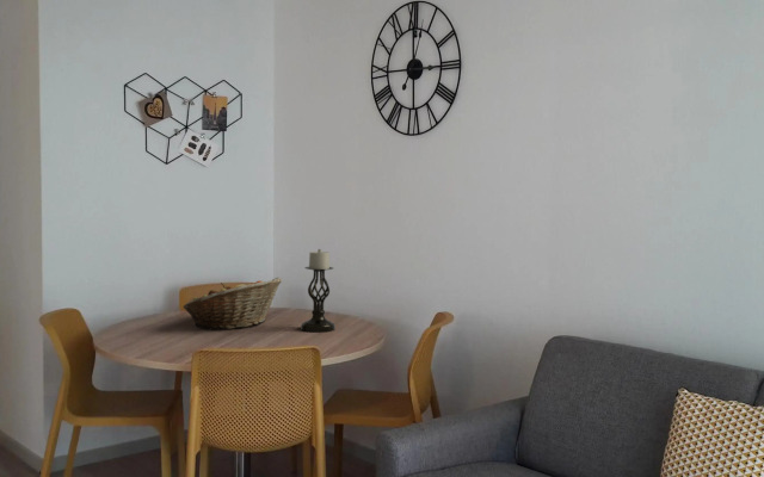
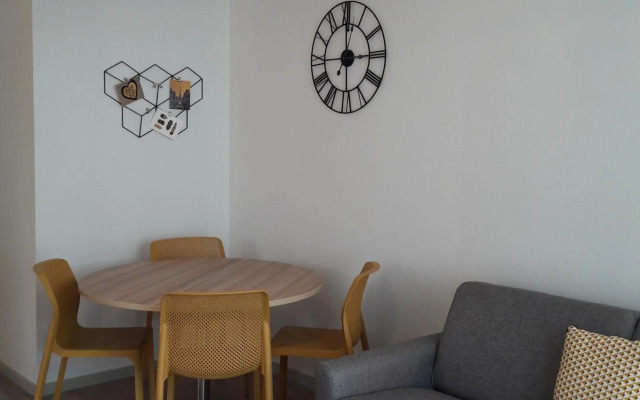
- candle holder [300,248,337,333]
- fruit basket [183,277,283,330]
